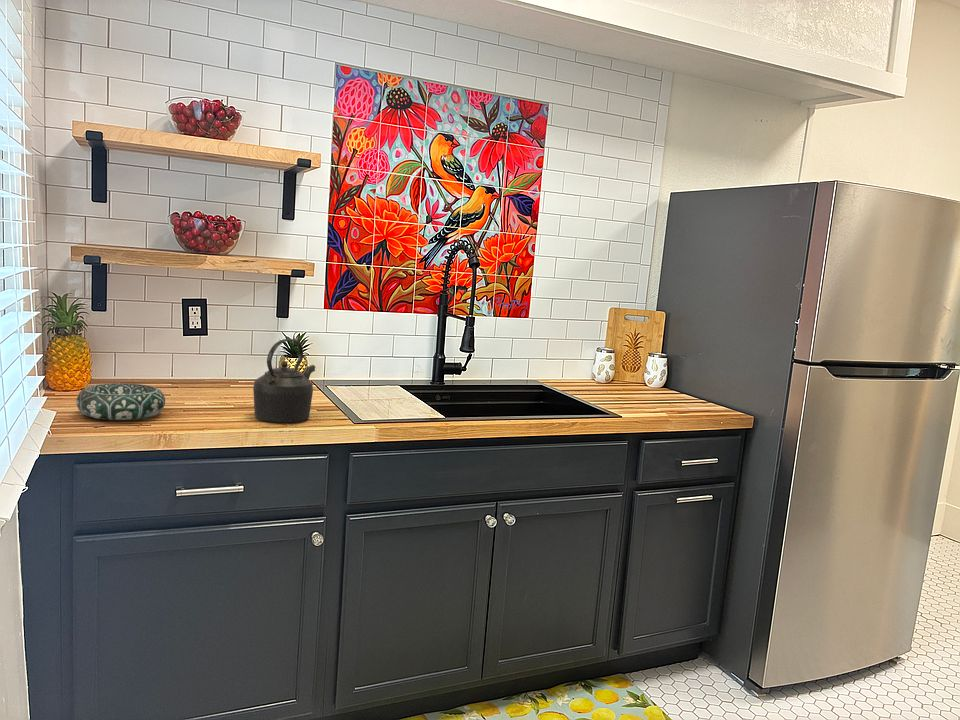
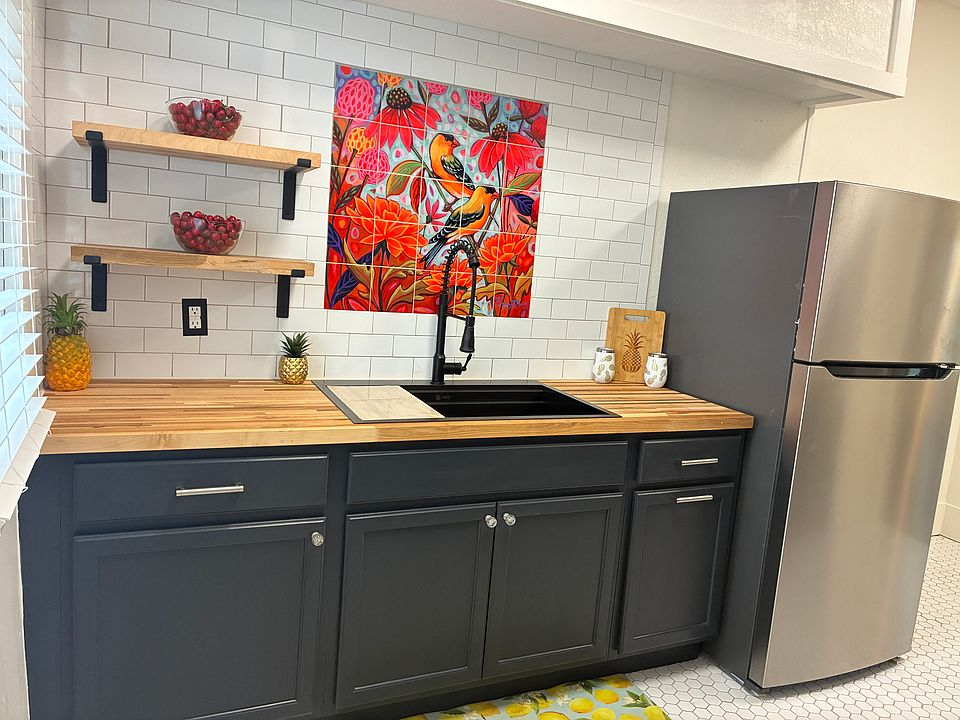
- kettle [252,338,316,424]
- decorative bowl [75,382,166,421]
